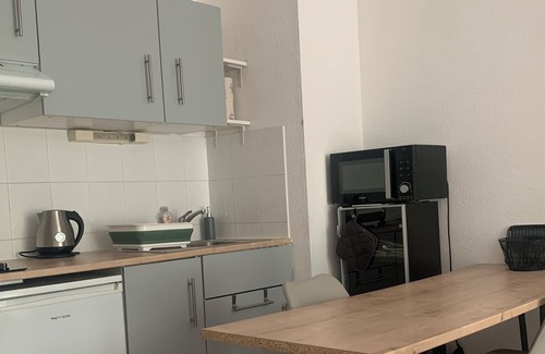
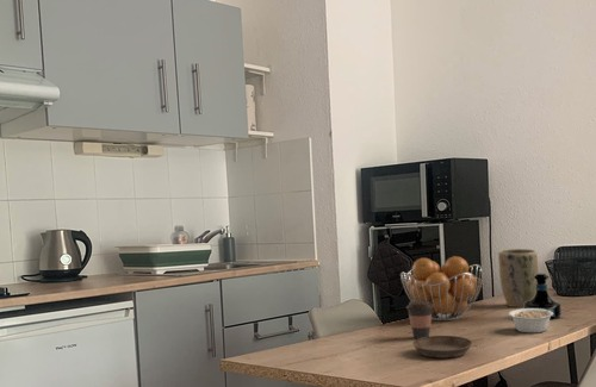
+ tequila bottle [523,271,563,320]
+ legume [508,306,557,335]
+ plant pot [498,248,539,308]
+ coffee cup [405,300,434,339]
+ saucer [411,335,473,360]
+ fruit basket [399,255,485,322]
